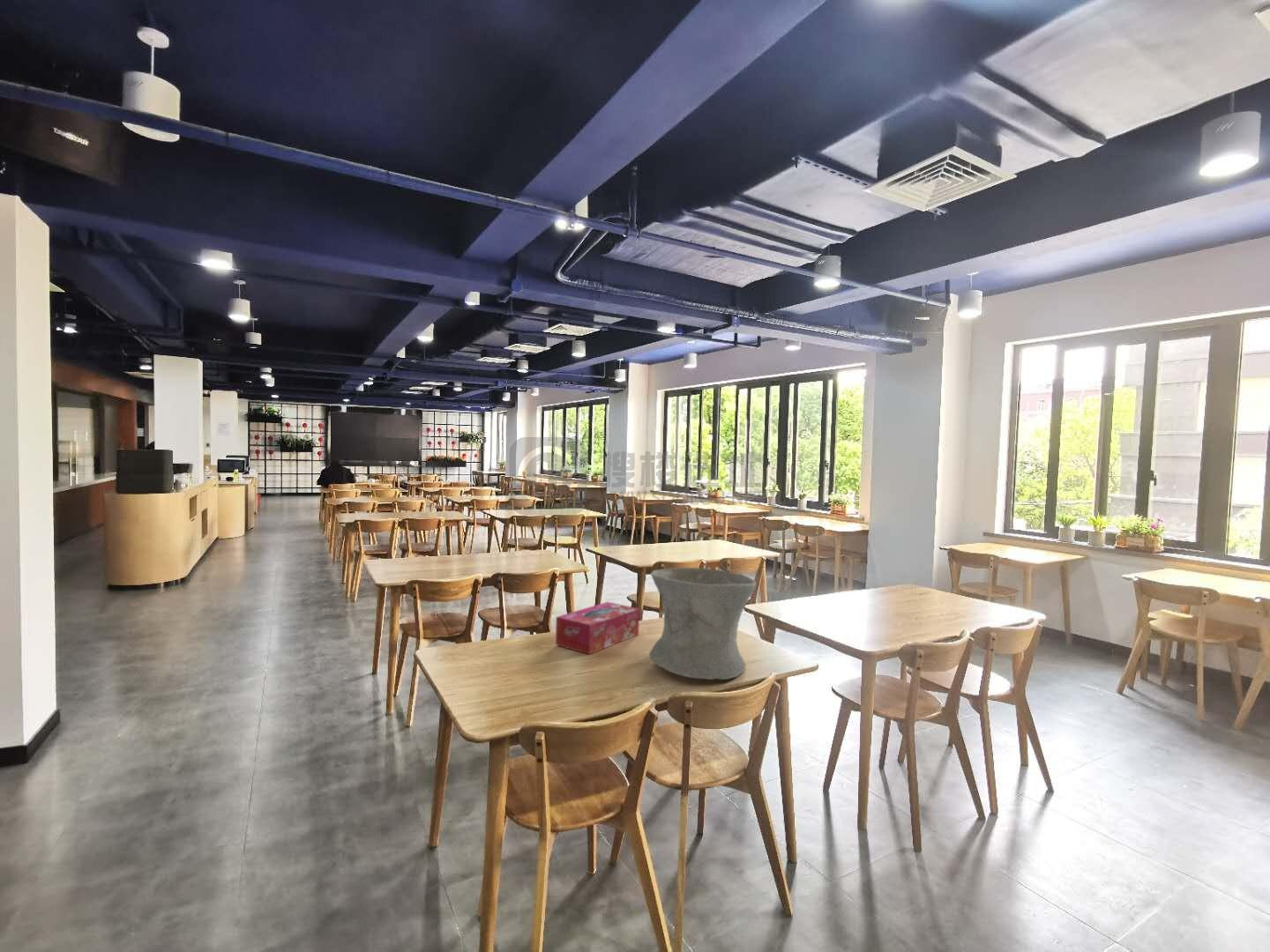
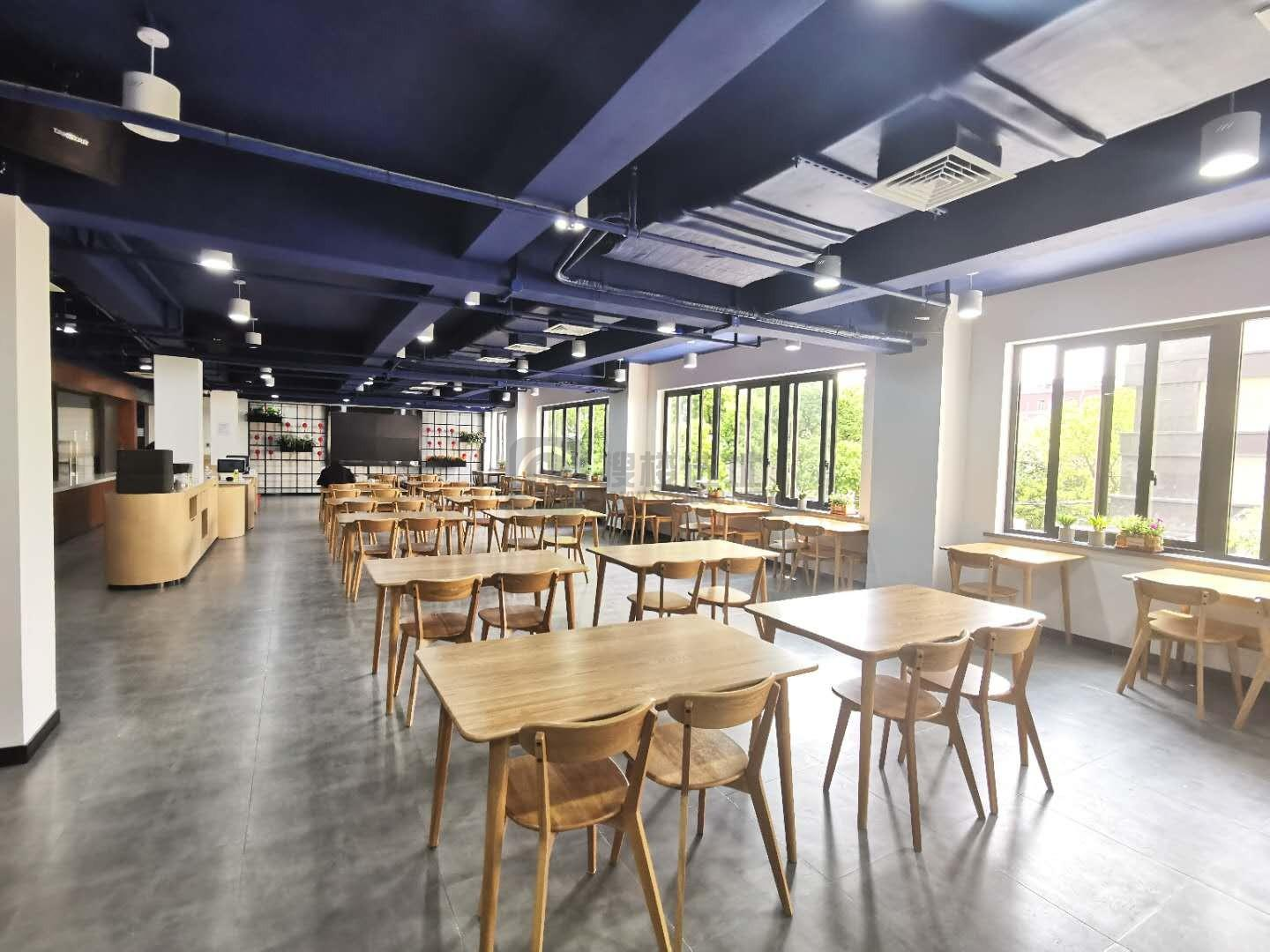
- vase [648,567,757,681]
- tissue box [555,601,640,655]
